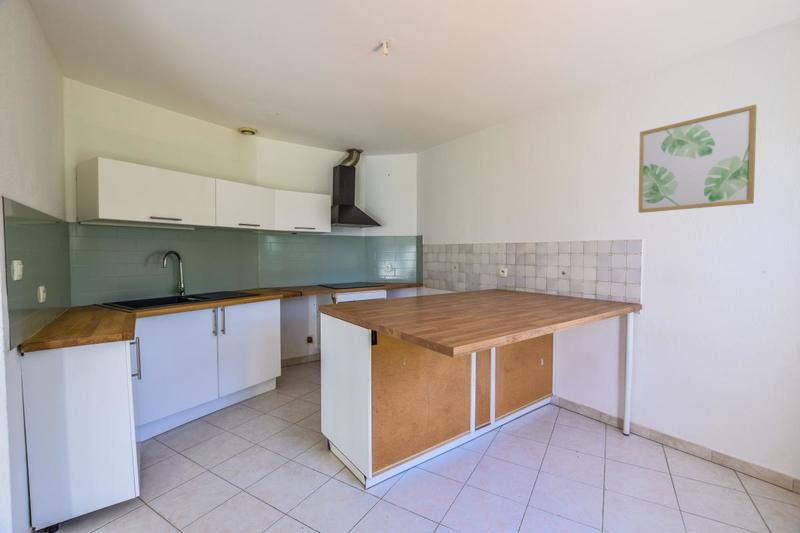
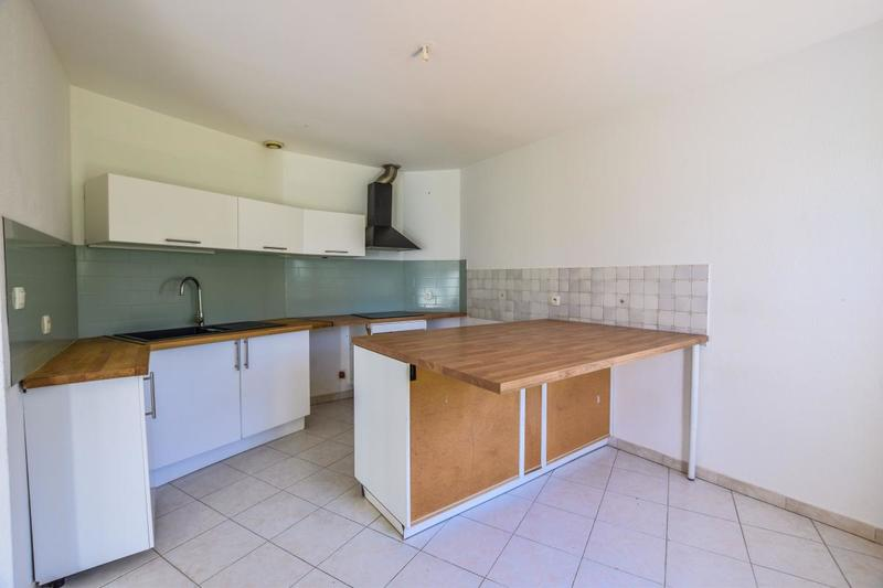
- wall art [638,103,758,214]
